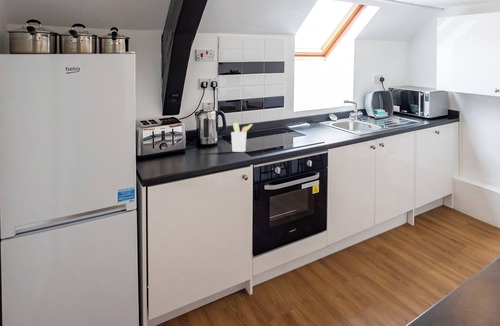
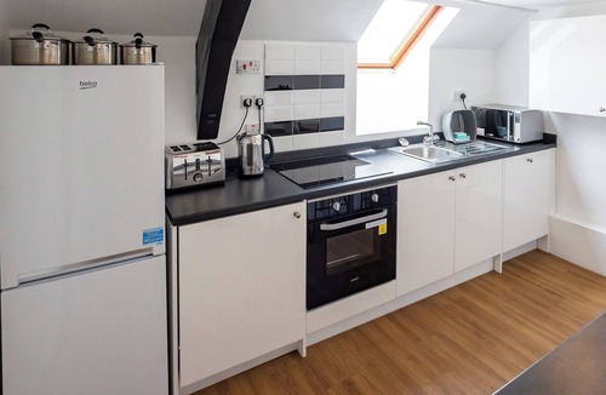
- utensil holder [230,122,254,153]
